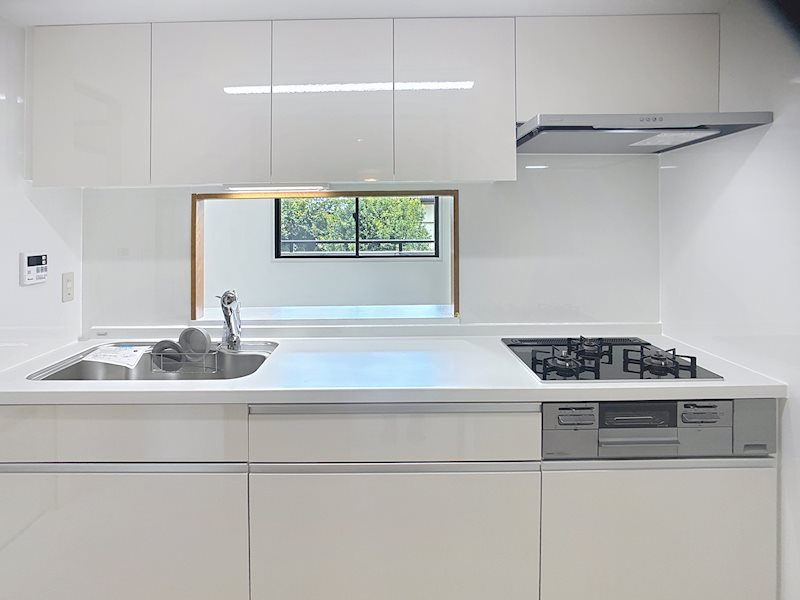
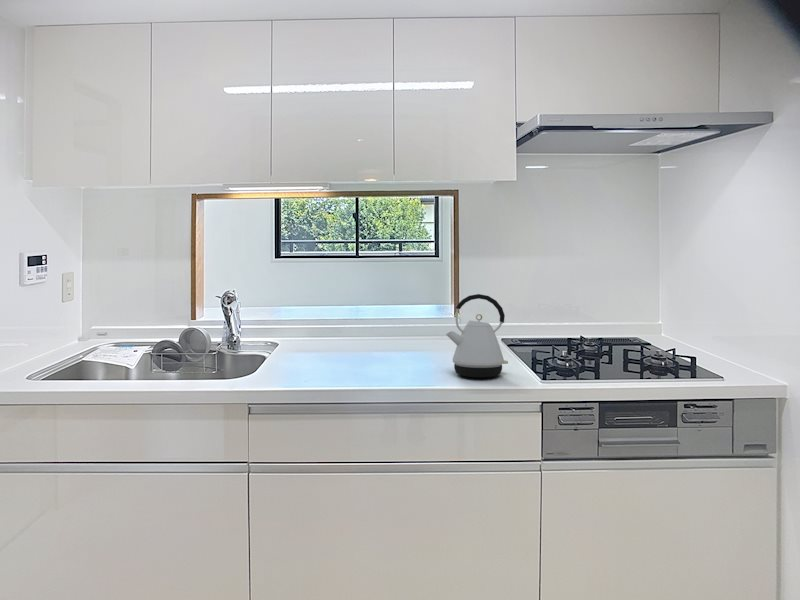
+ kettle [445,293,509,379]
